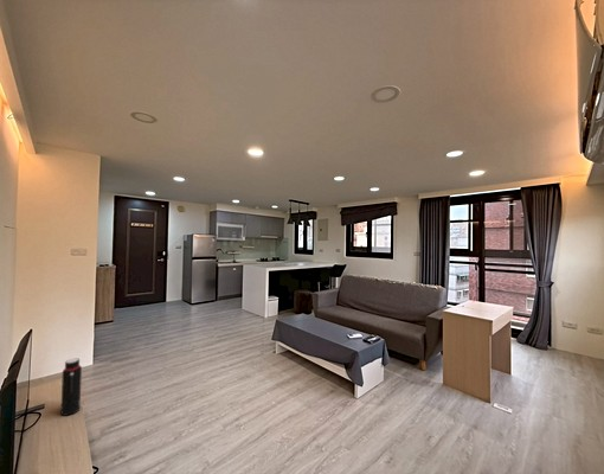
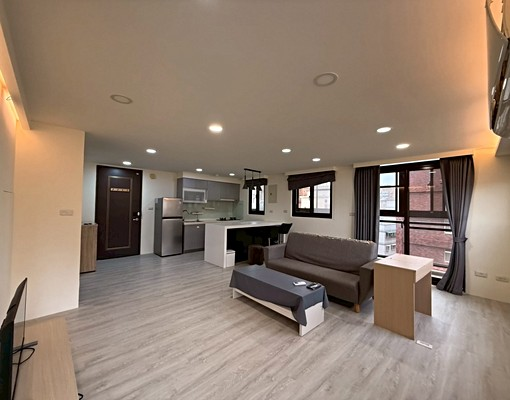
- water bottle [59,358,83,417]
